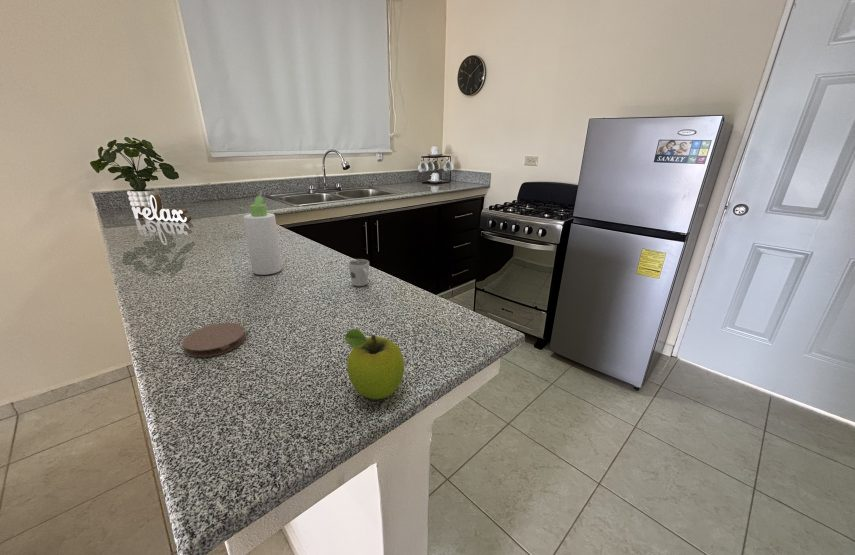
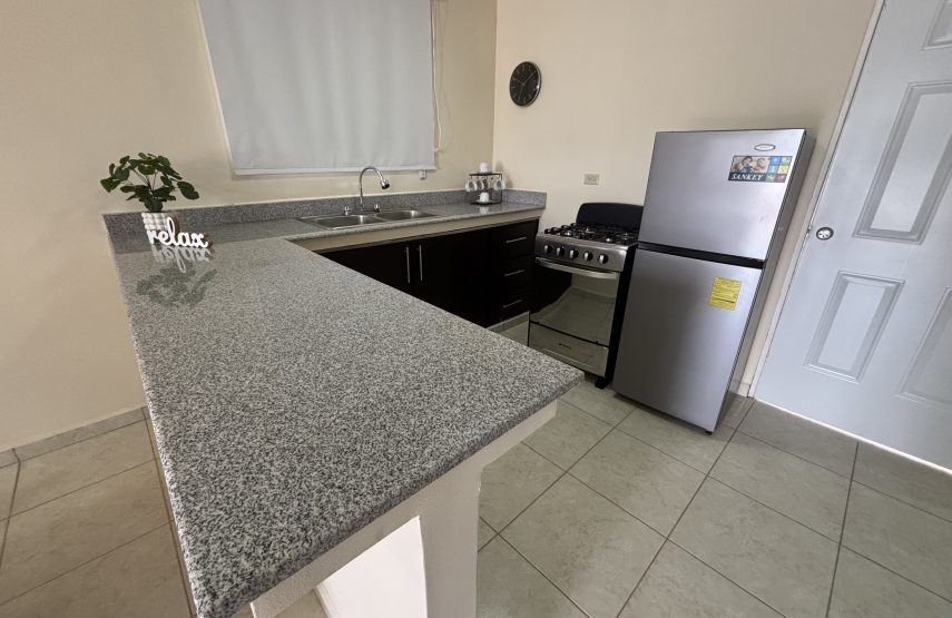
- bottle [243,189,283,276]
- cup [347,258,370,287]
- coaster [181,322,247,358]
- fruit [344,328,405,400]
